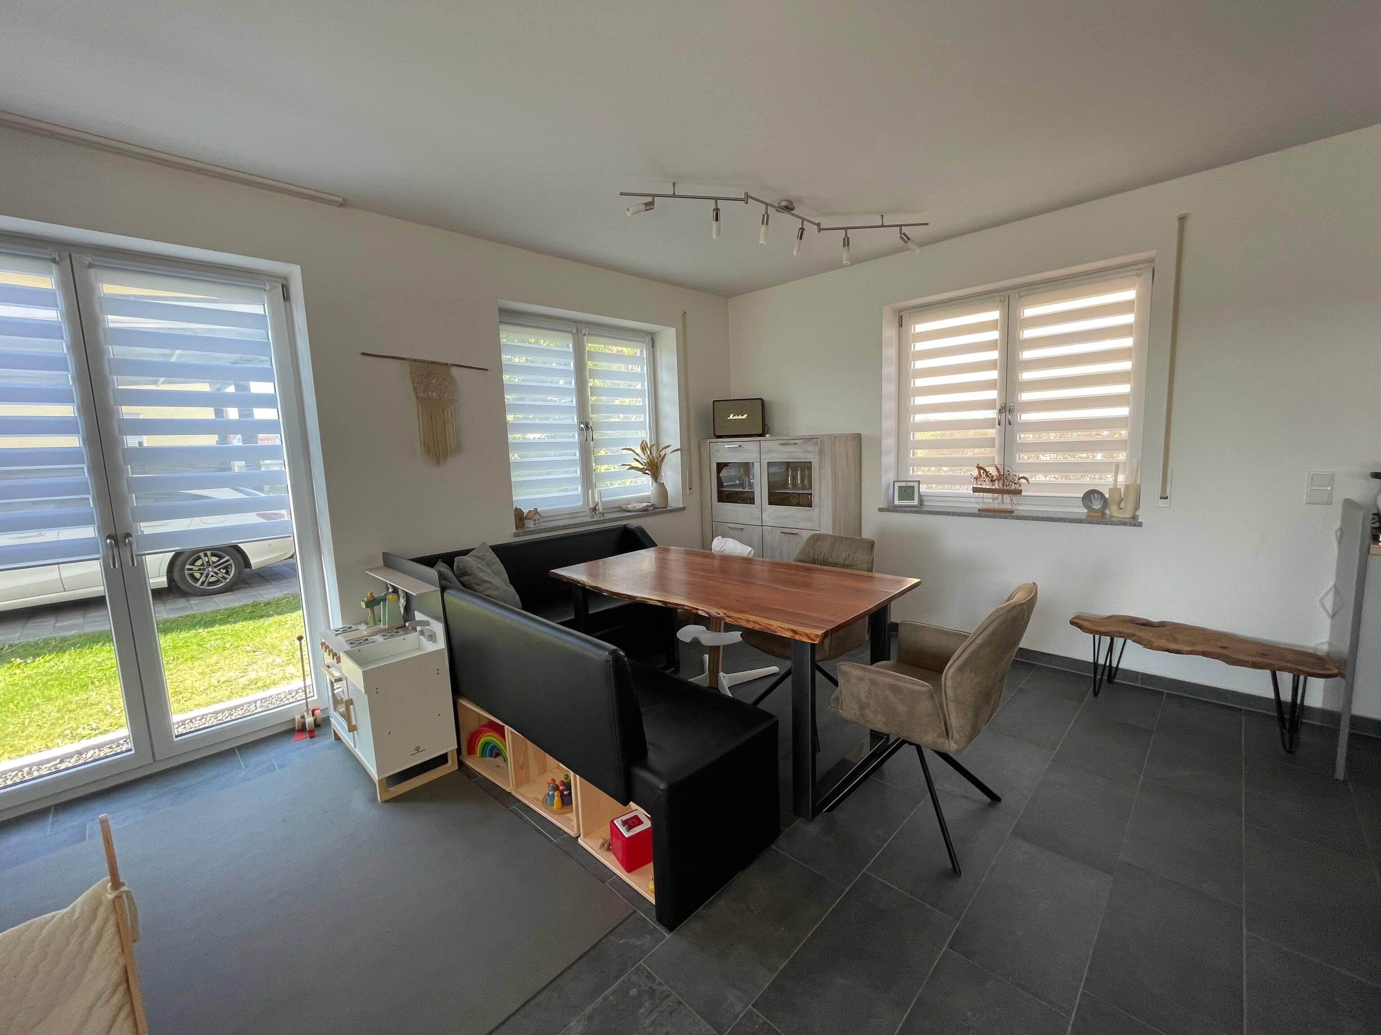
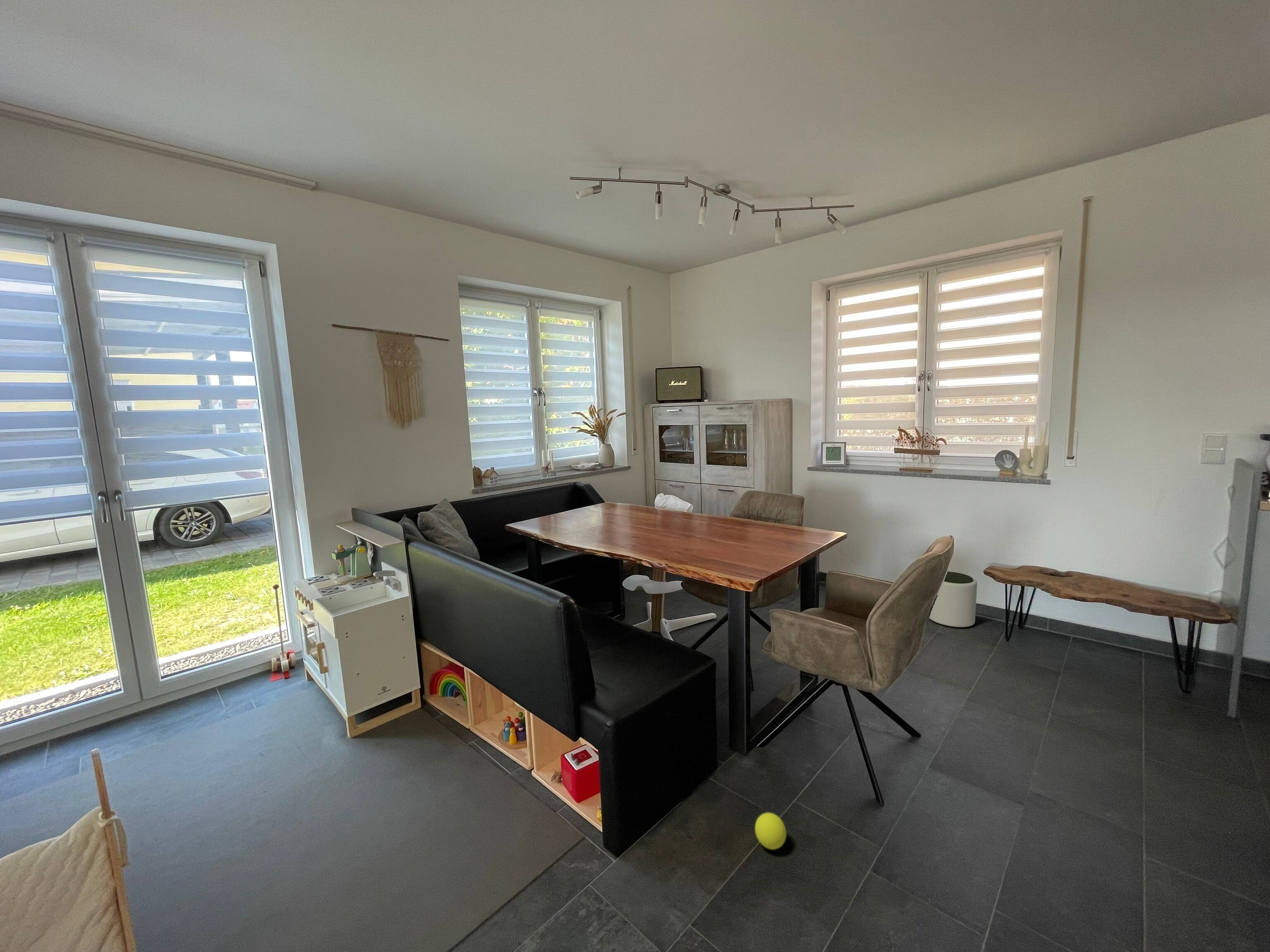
+ ball [754,812,787,850]
+ plant pot [929,571,977,628]
